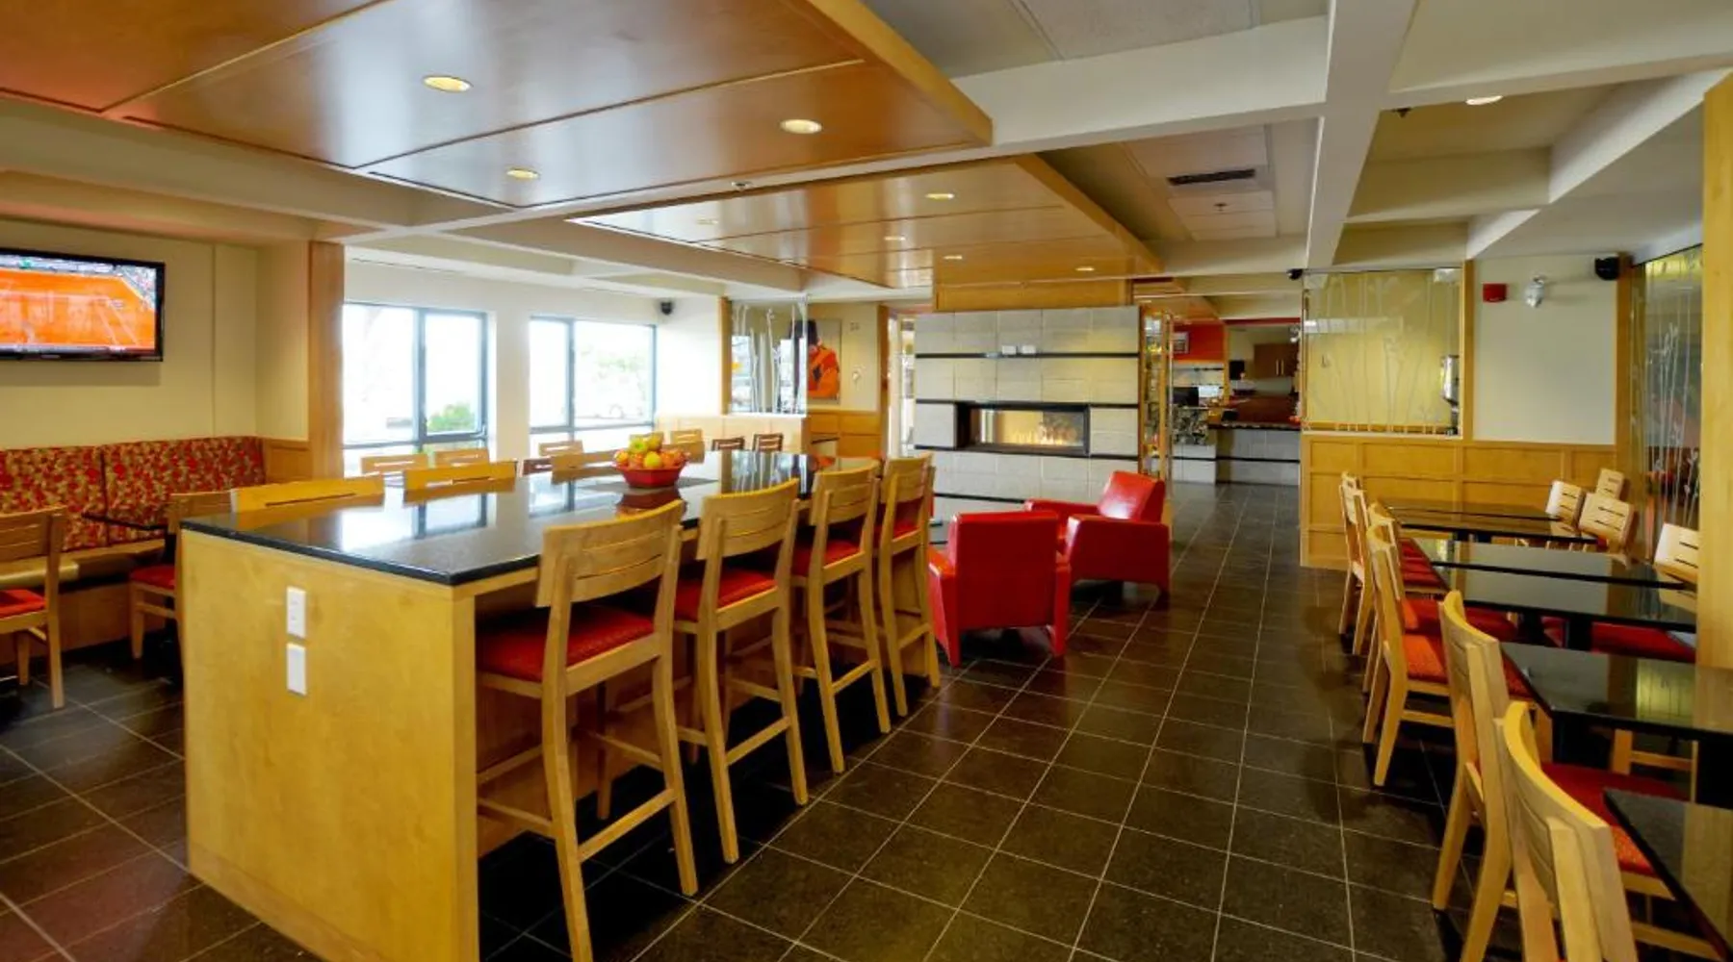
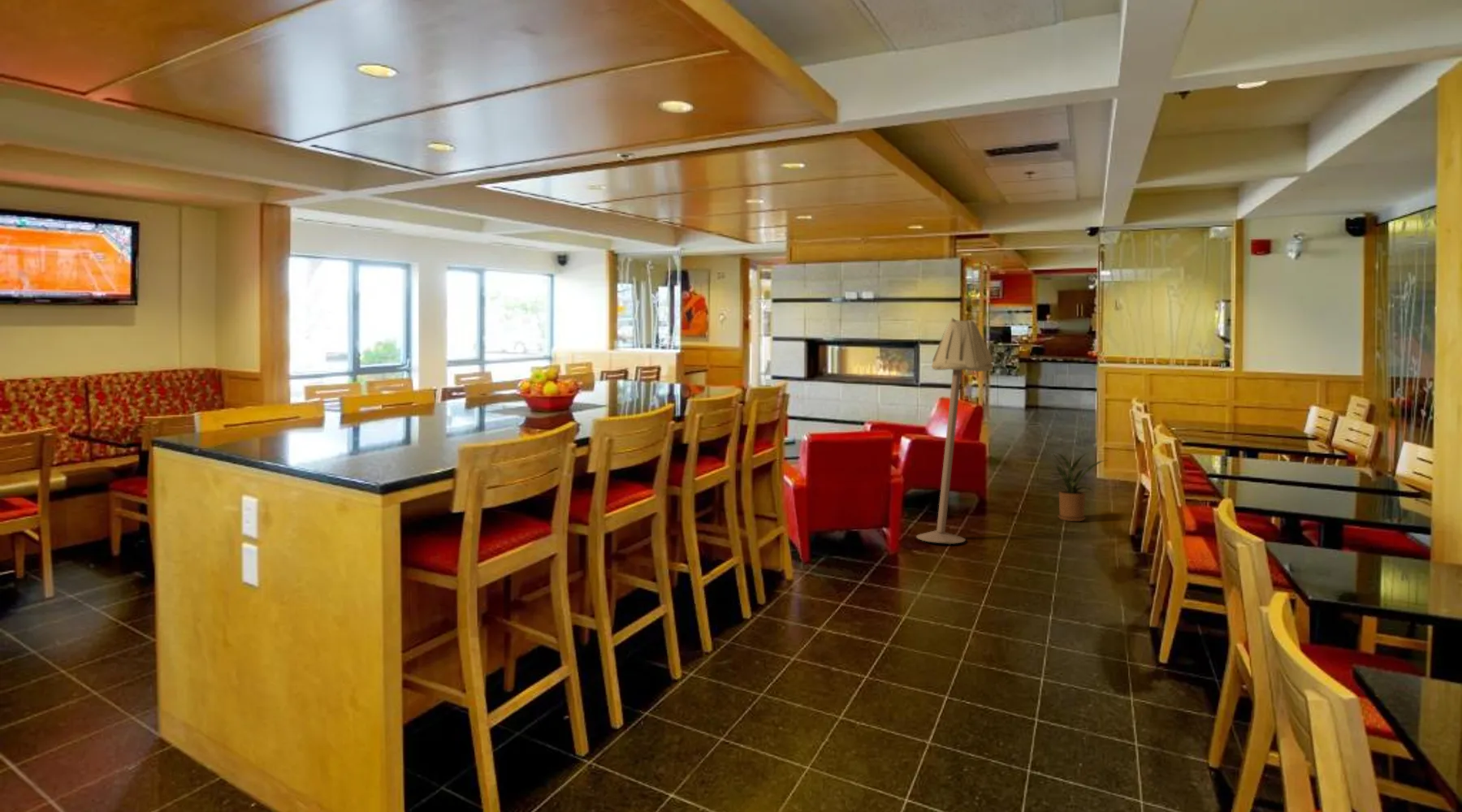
+ house plant [1039,451,1107,522]
+ floor lamp [915,317,994,545]
